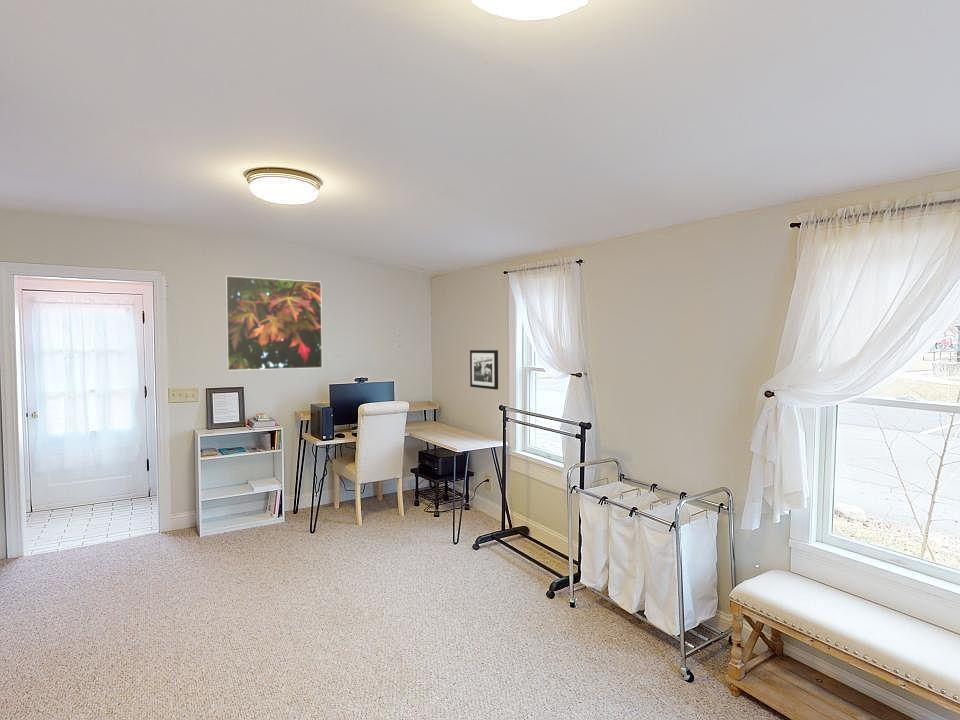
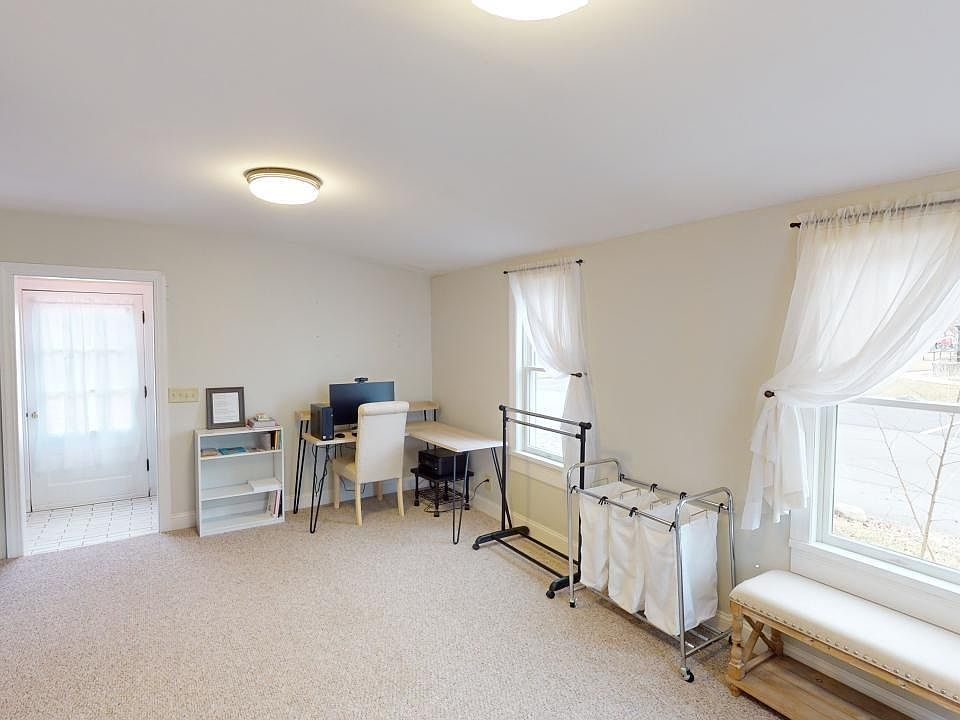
- picture frame [469,349,499,391]
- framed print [224,275,323,371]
